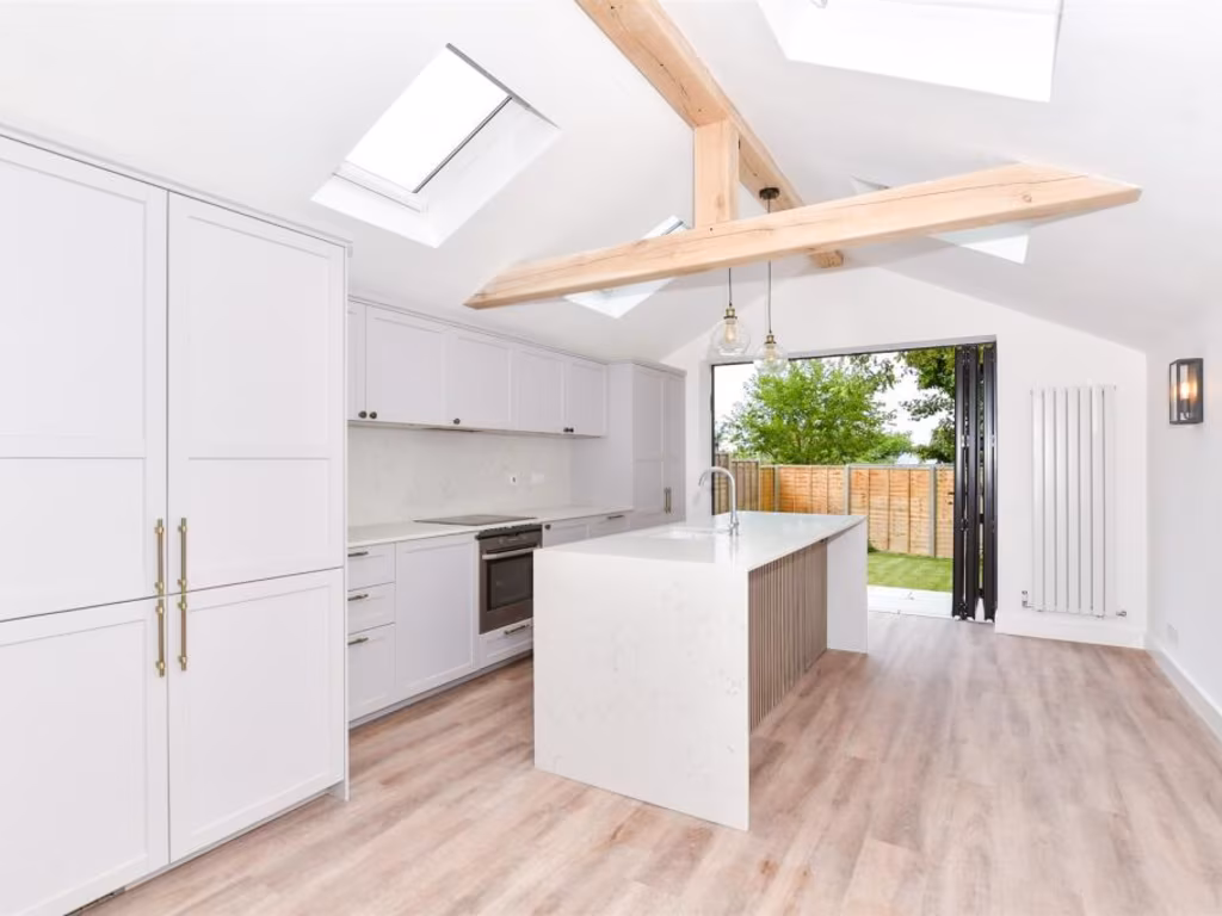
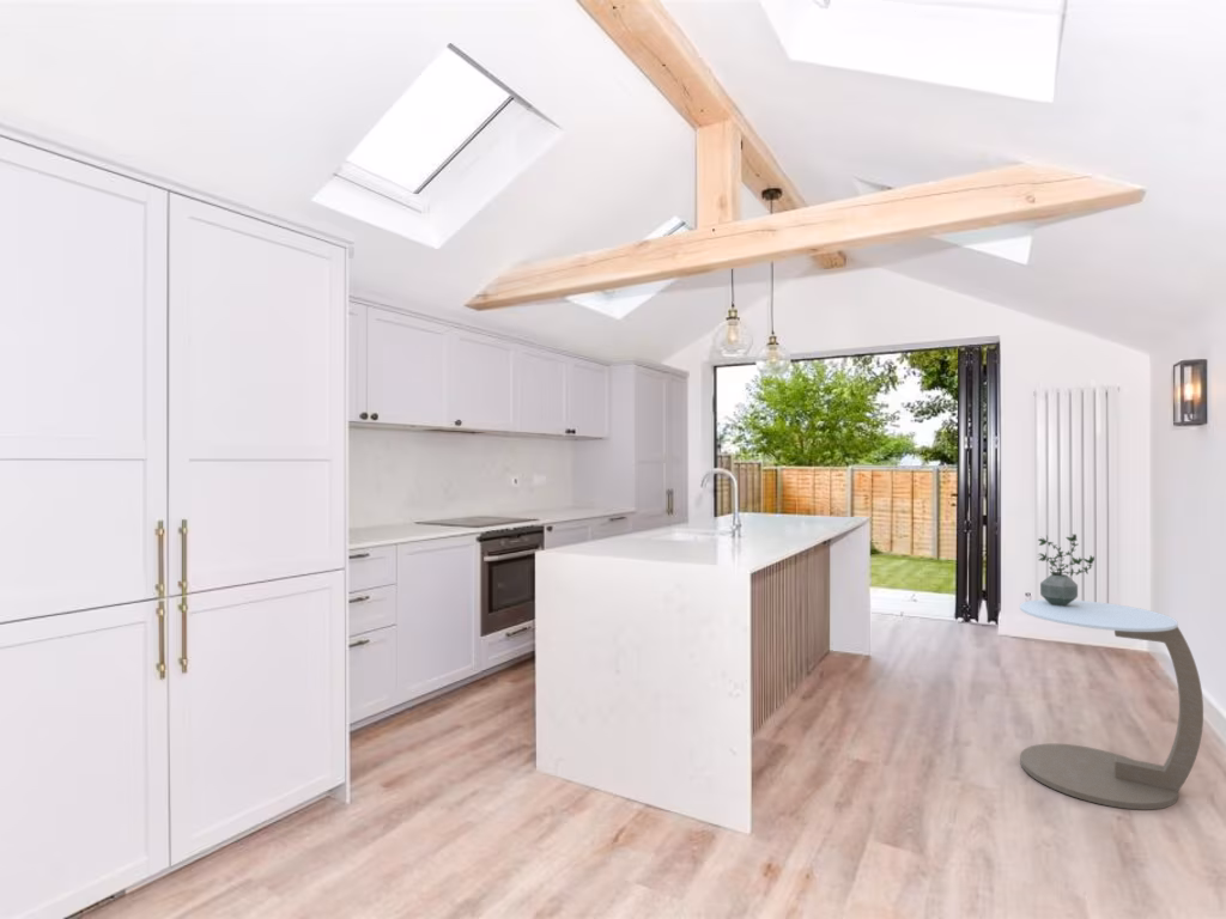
+ side table [1019,598,1204,811]
+ potted plant [1036,532,1095,607]
